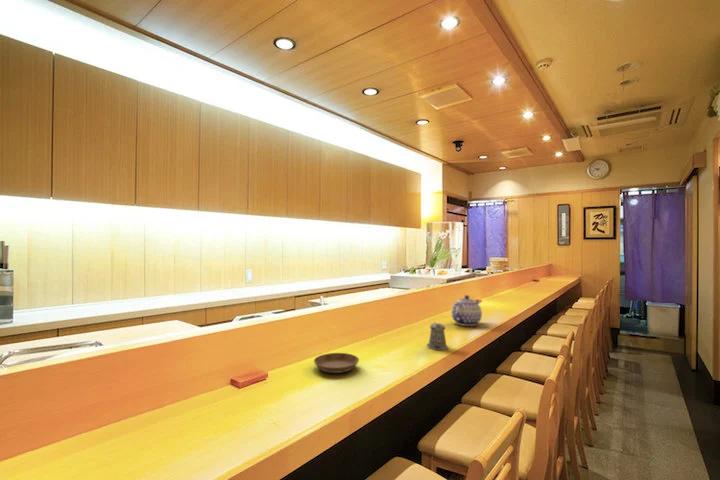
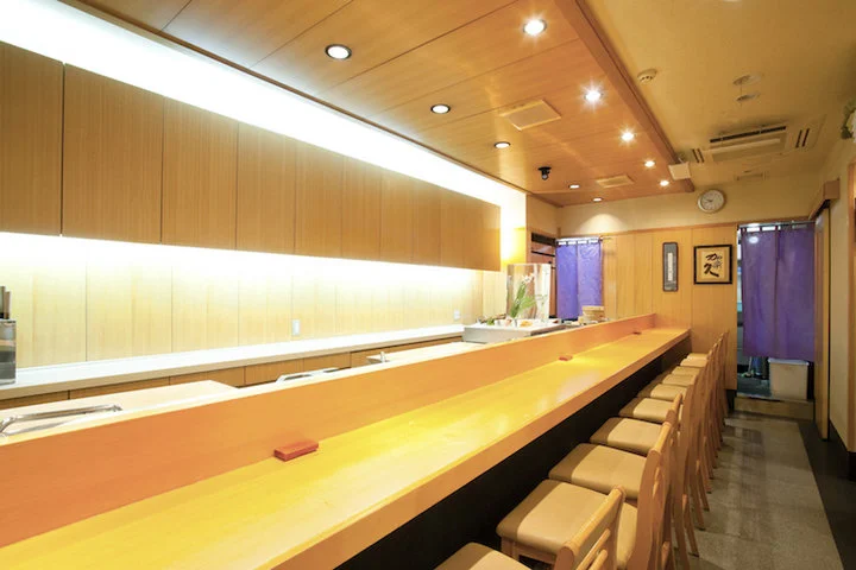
- saucer [313,352,360,374]
- teapot [450,294,483,327]
- pepper shaker [426,321,449,351]
